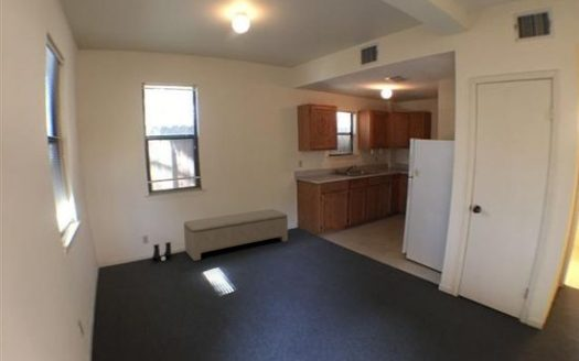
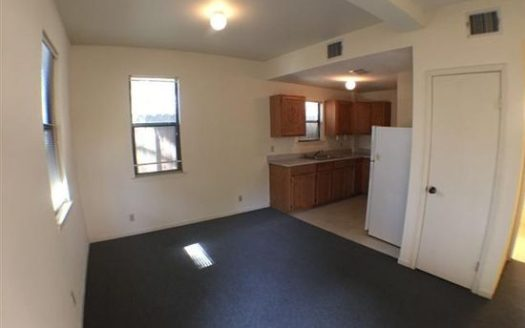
- boots [151,241,173,262]
- bench [183,208,289,262]
